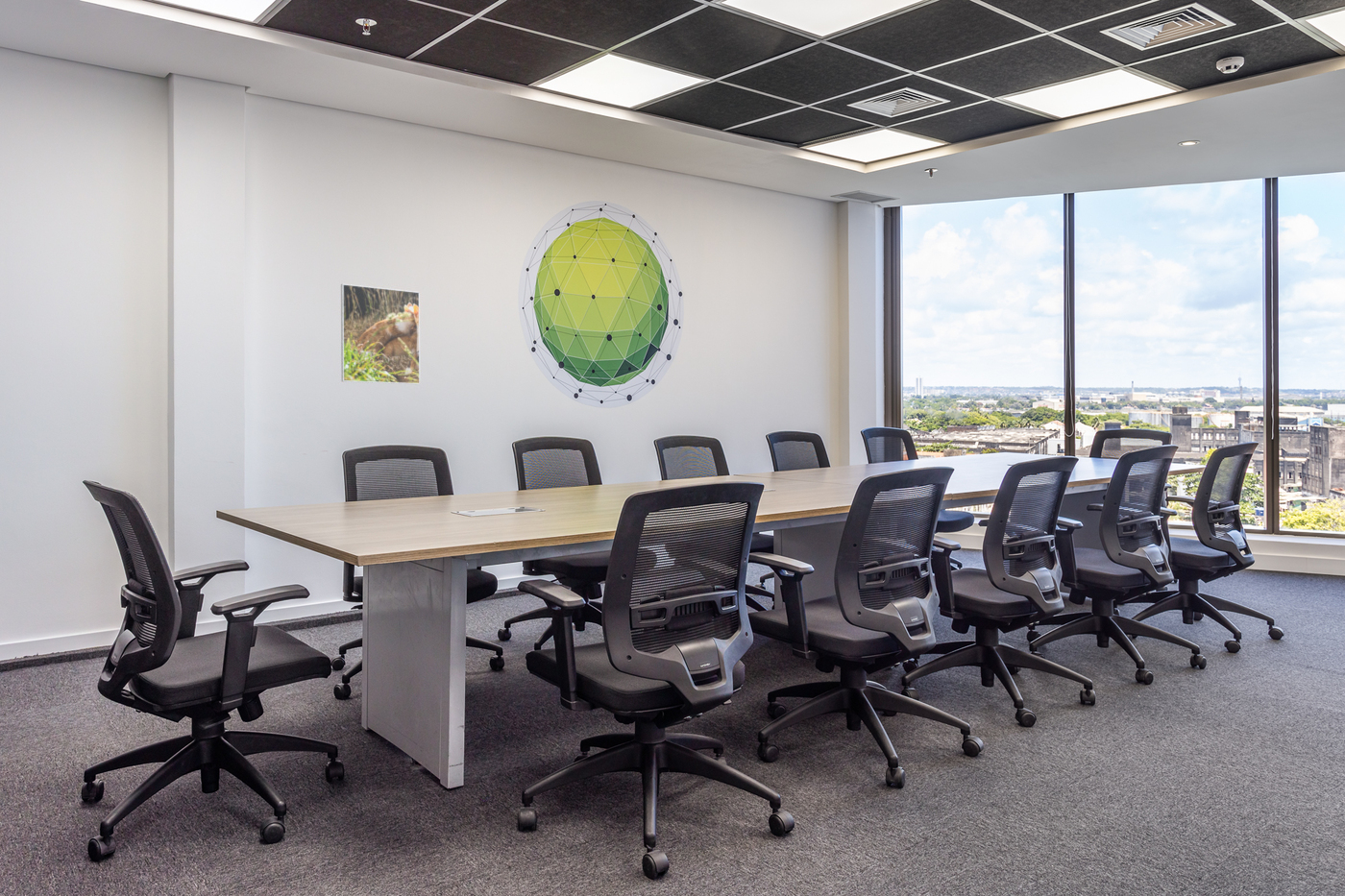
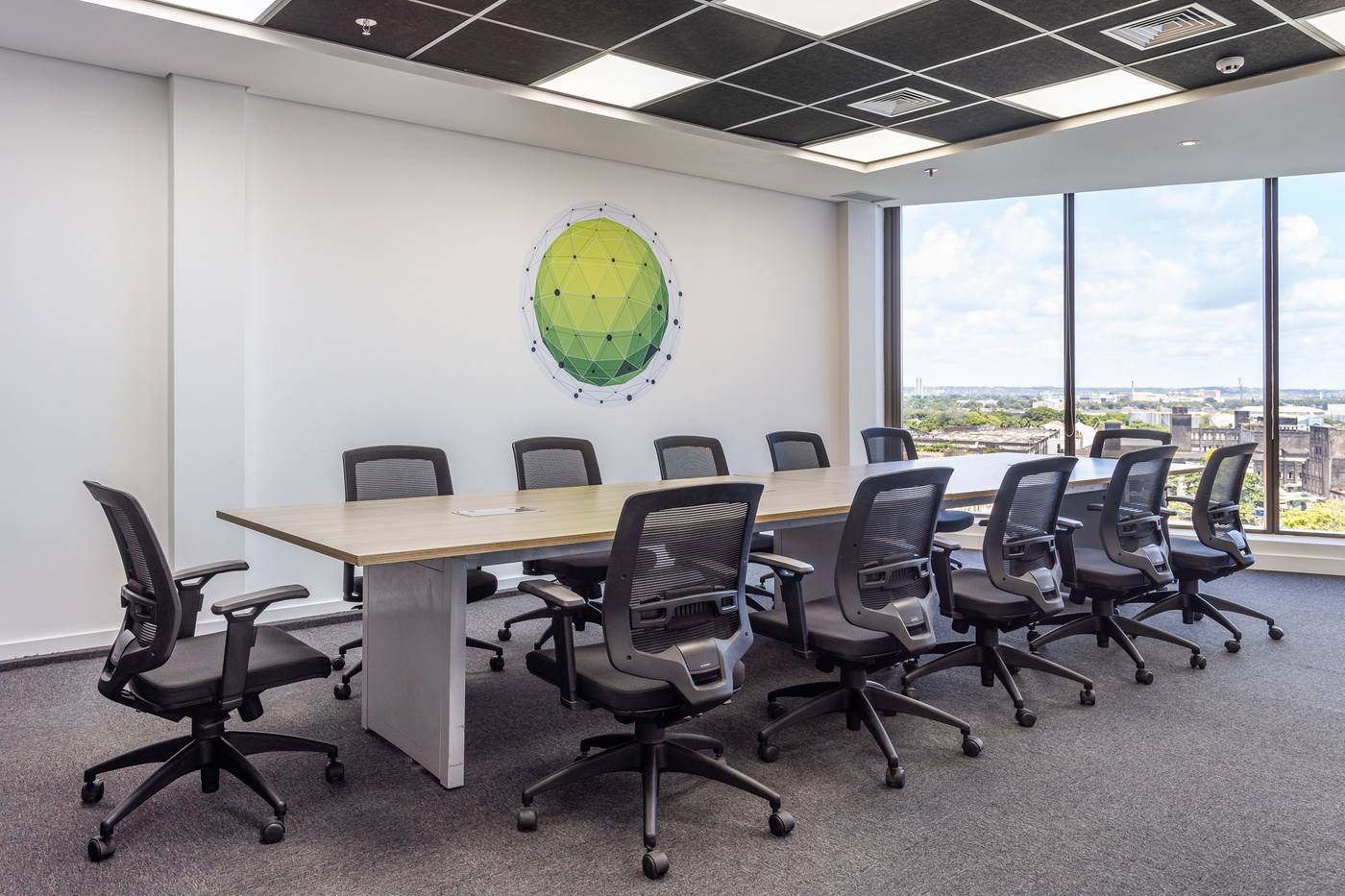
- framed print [340,283,421,385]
